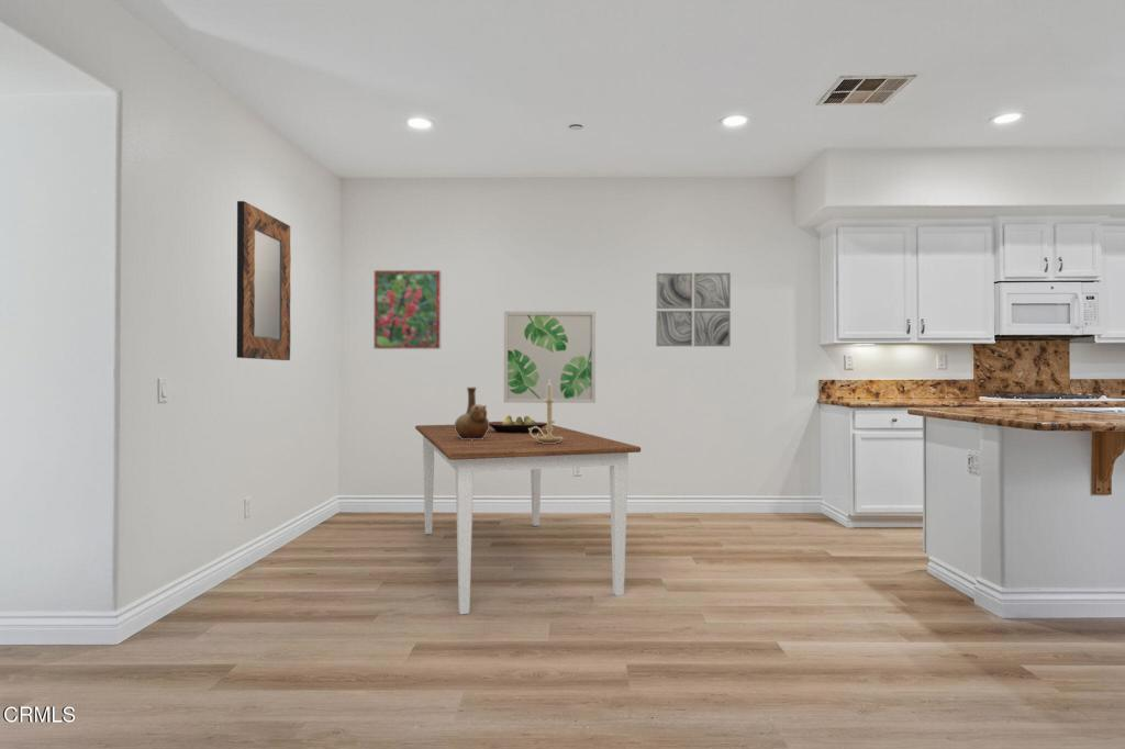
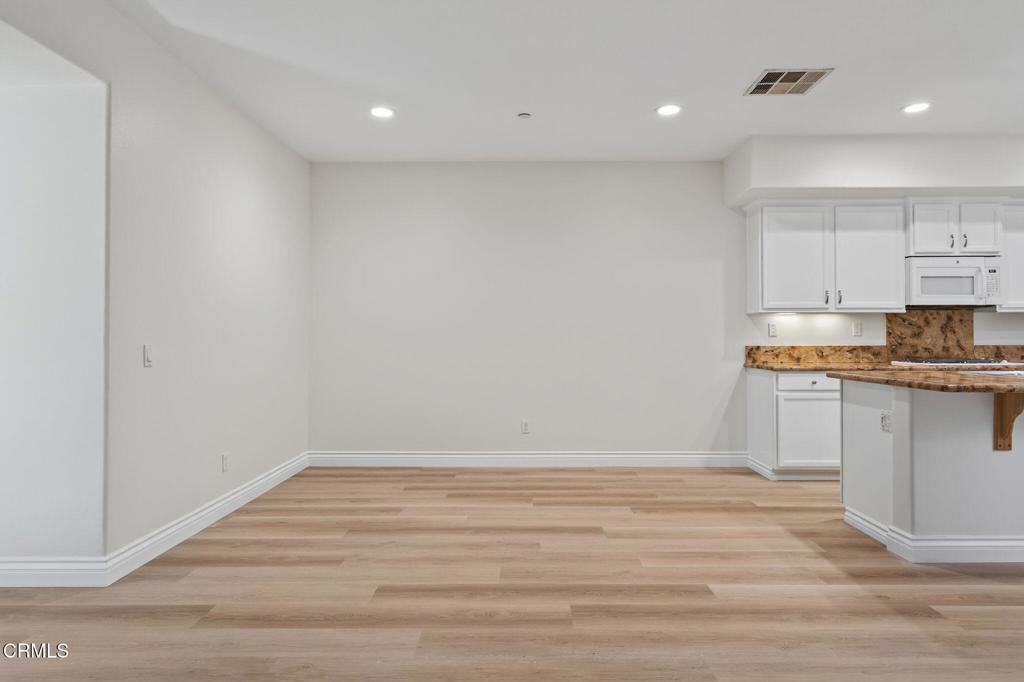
- dining table [414,424,642,616]
- candle holder [528,384,562,444]
- vase [454,387,490,440]
- home mirror [235,200,292,361]
- wall art [655,272,732,347]
- fruit bowl [489,414,547,433]
- wall art [503,311,597,404]
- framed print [372,269,443,350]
